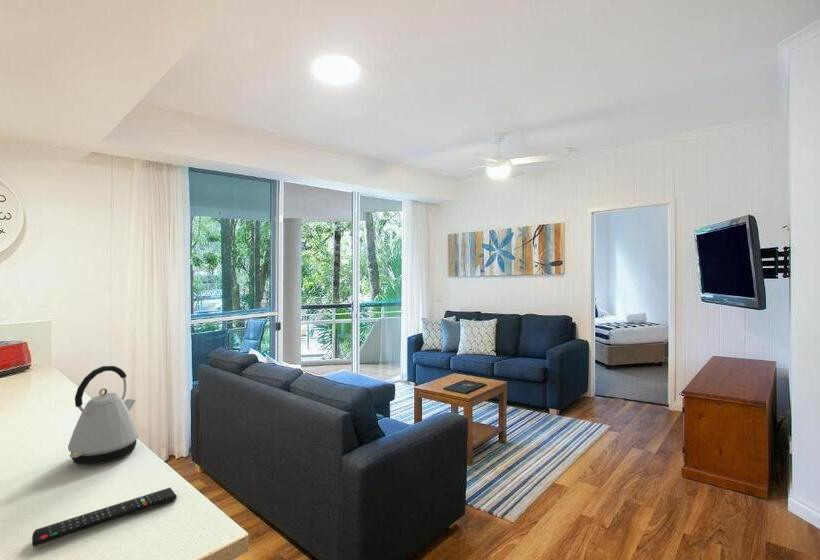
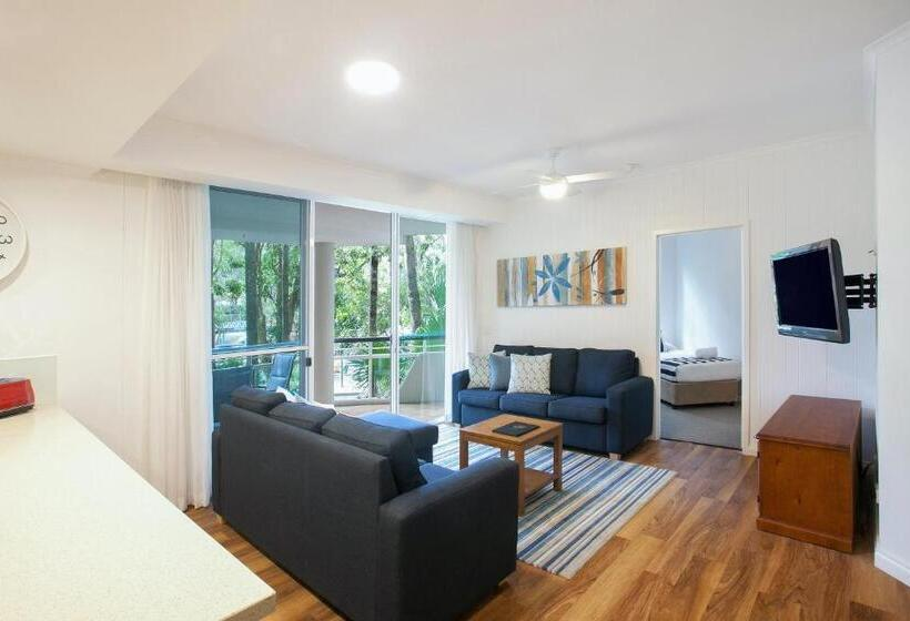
- remote control [31,487,178,547]
- kettle [67,365,140,466]
